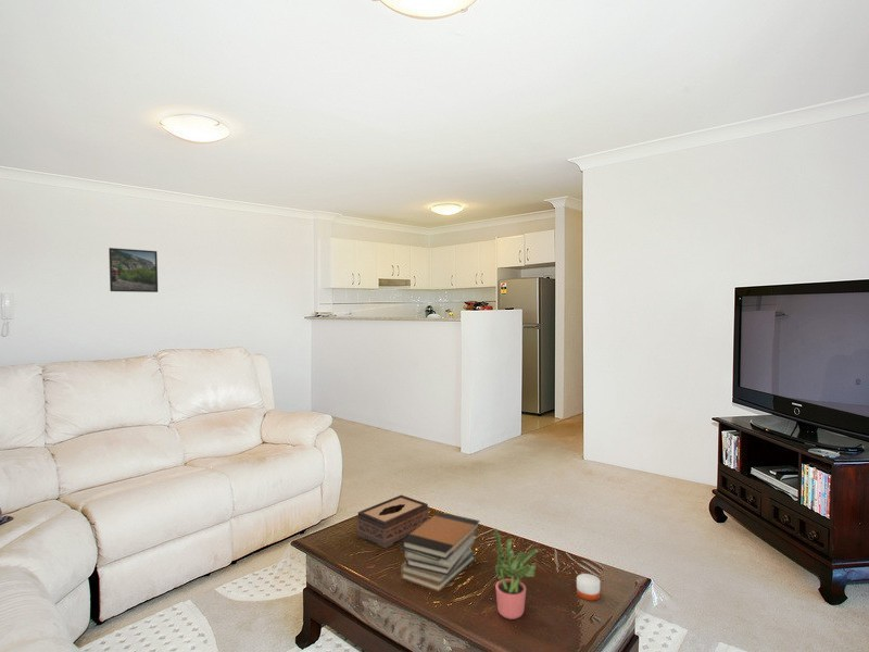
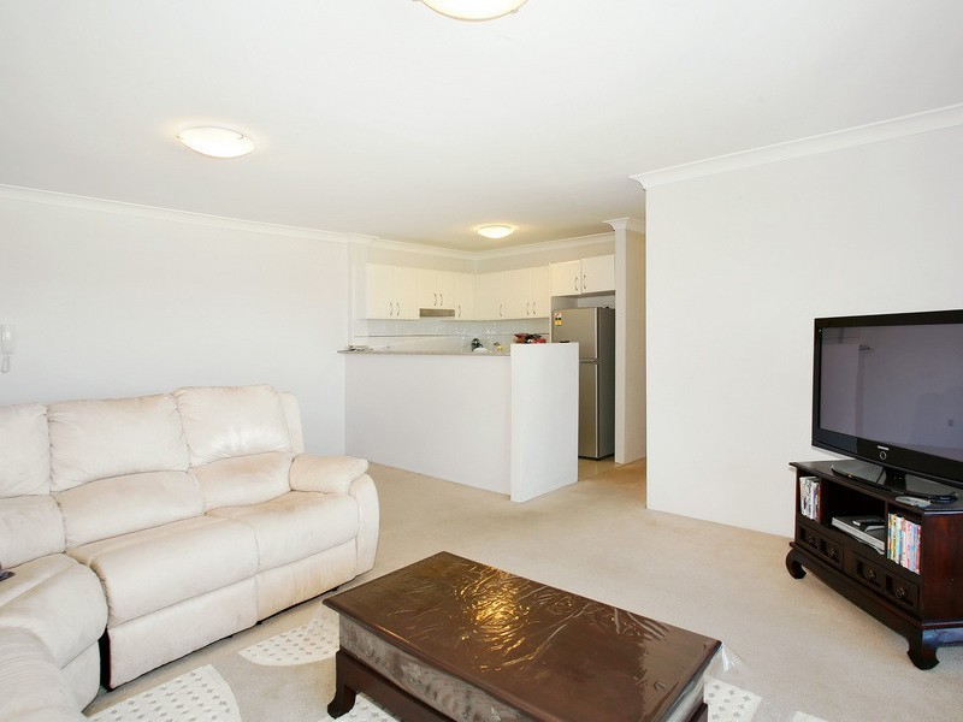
- tissue box [356,494,430,549]
- potted plant [492,527,540,620]
- book stack [399,511,481,592]
- candle [576,573,601,602]
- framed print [108,247,159,293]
